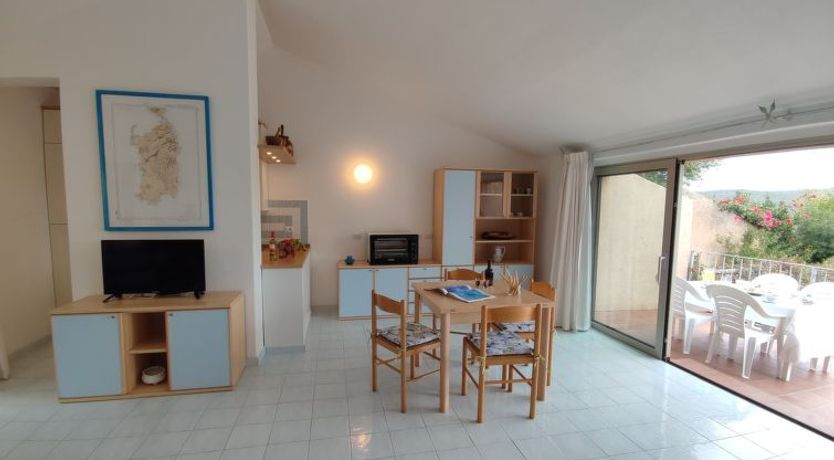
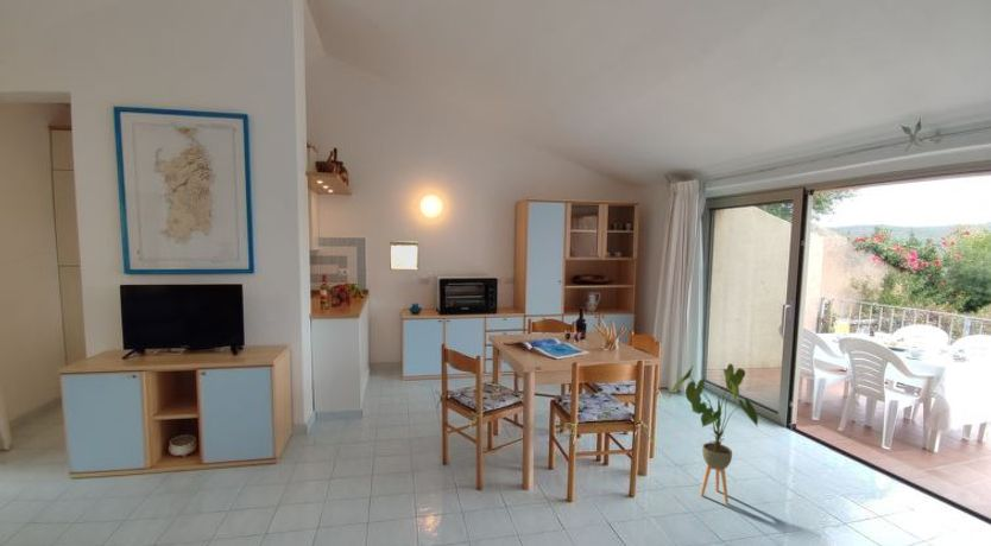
+ wall art [389,240,419,271]
+ house plant [668,363,759,504]
